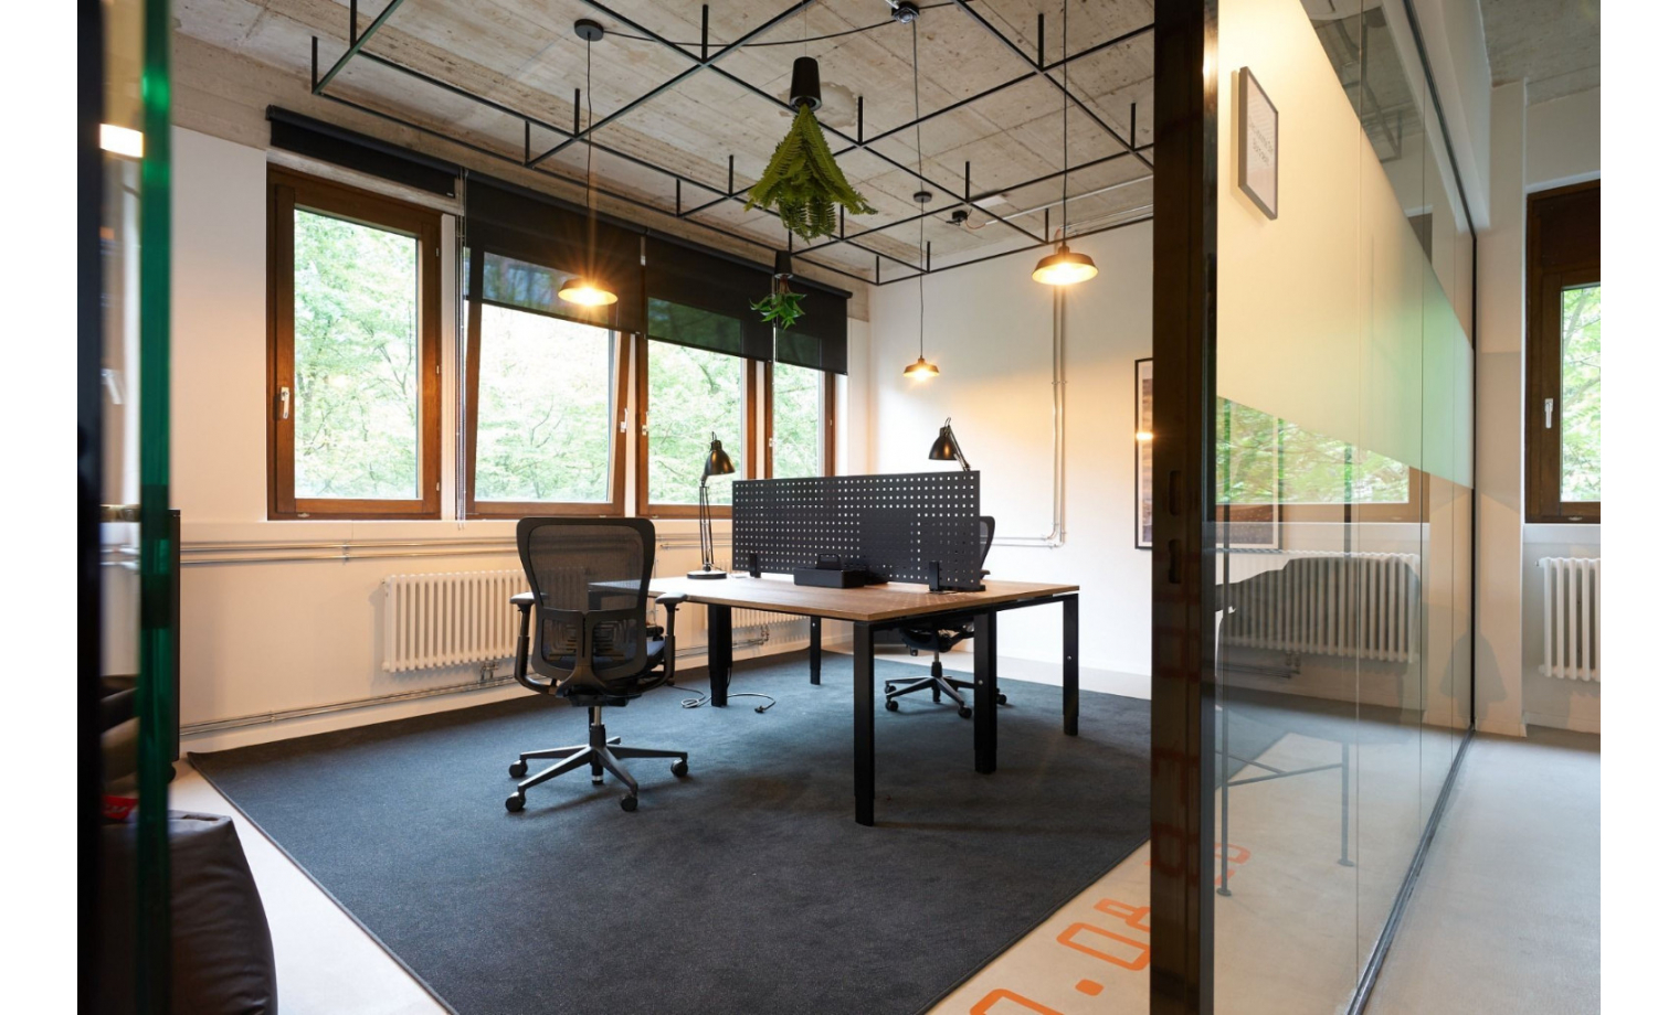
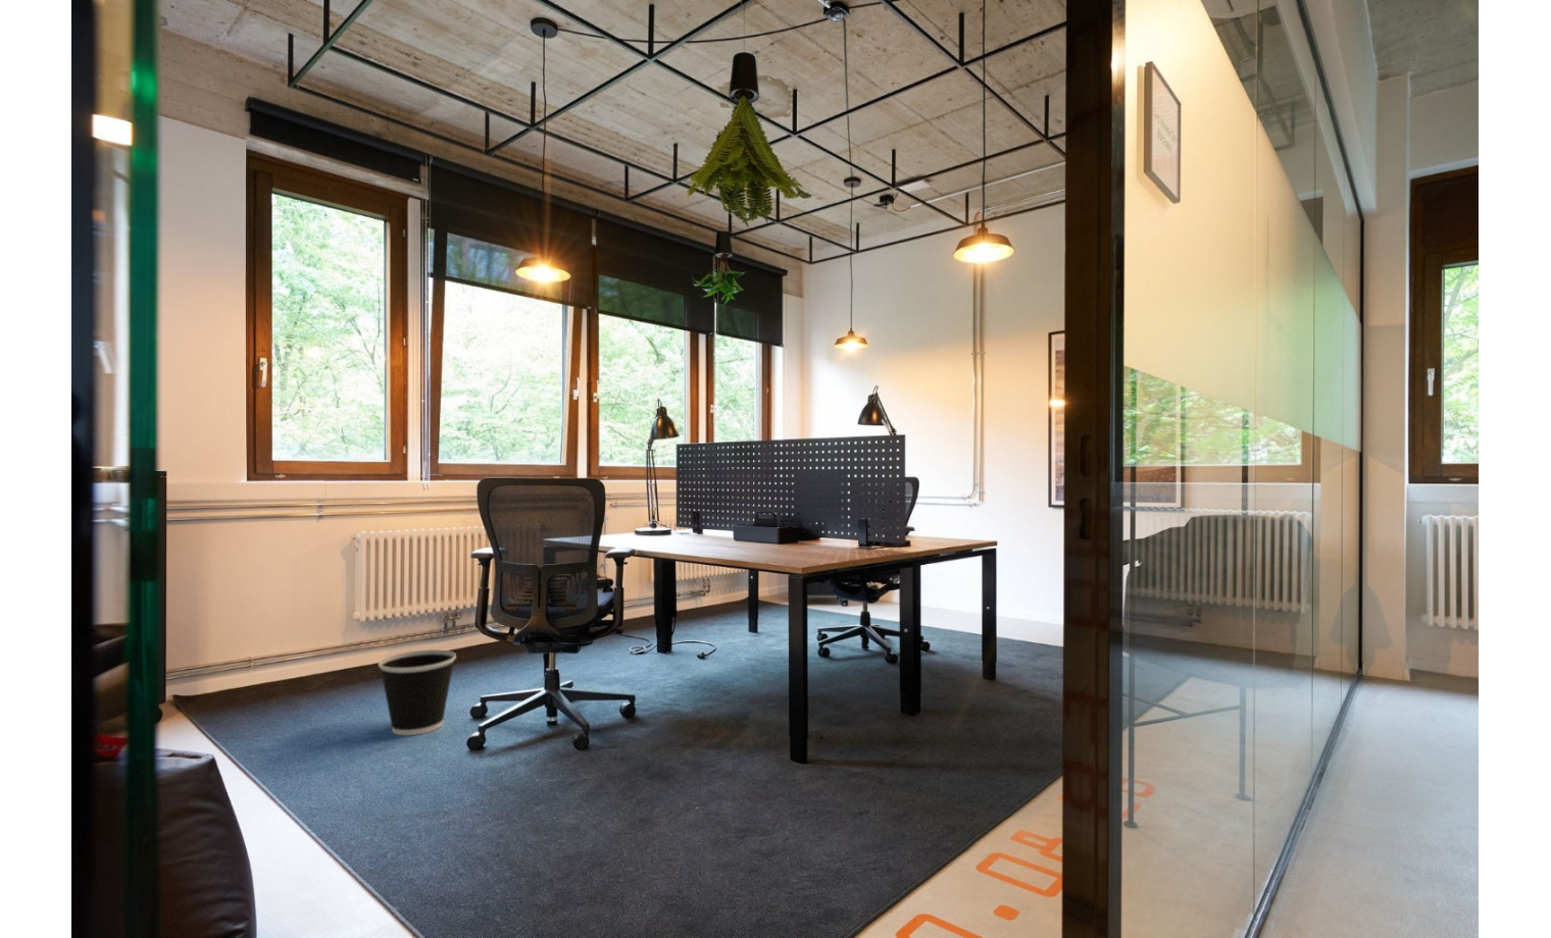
+ wastebasket [378,649,458,736]
